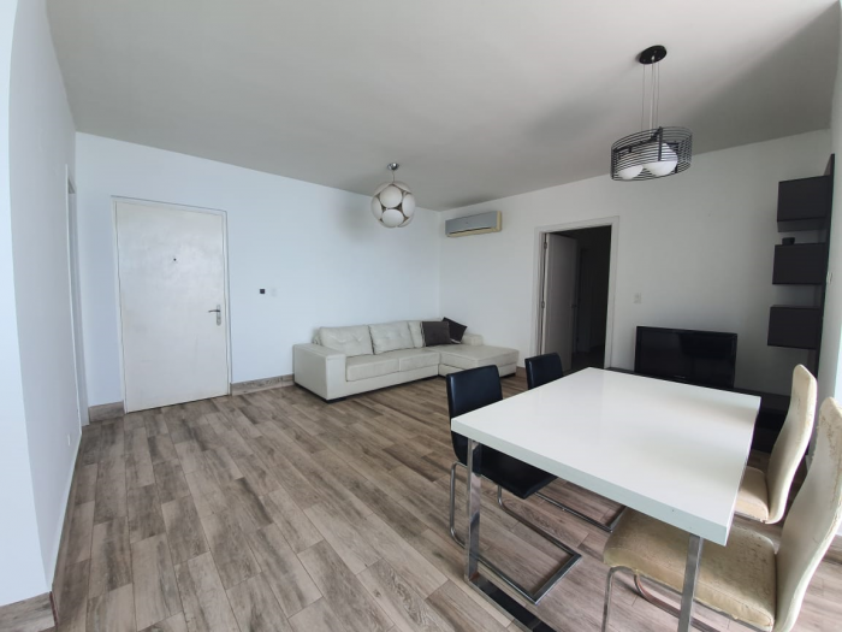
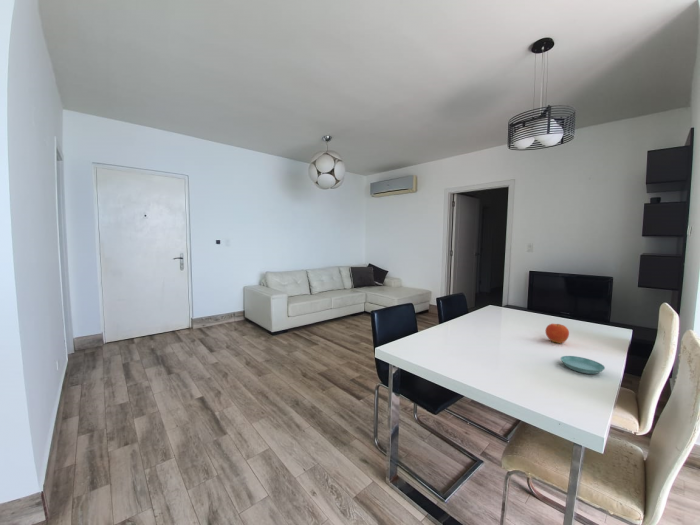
+ fruit [544,323,570,344]
+ saucer [560,355,606,375]
